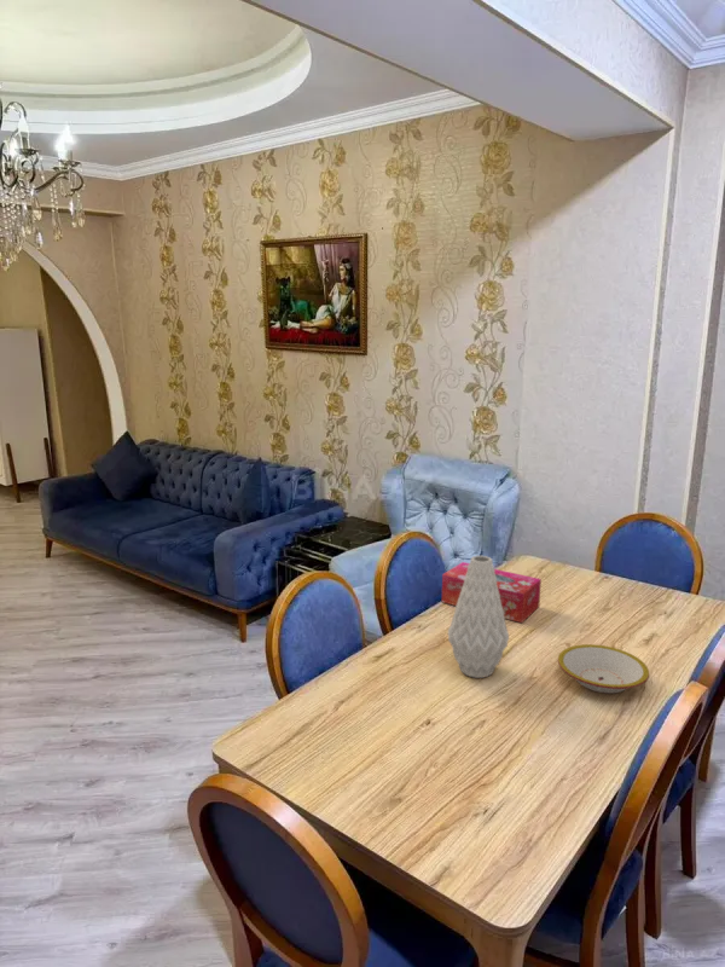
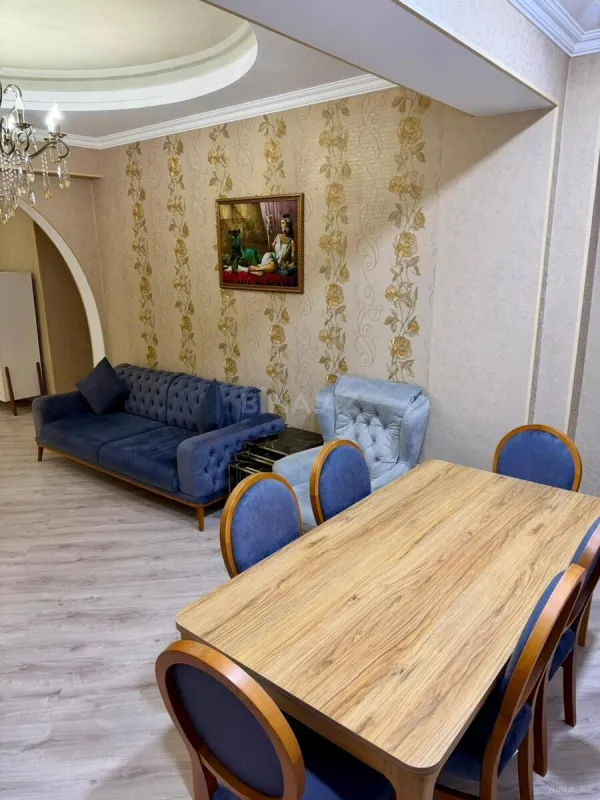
- bowl [557,643,650,695]
- tissue box [441,561,543,624]
- vase [447,554,510,679]
